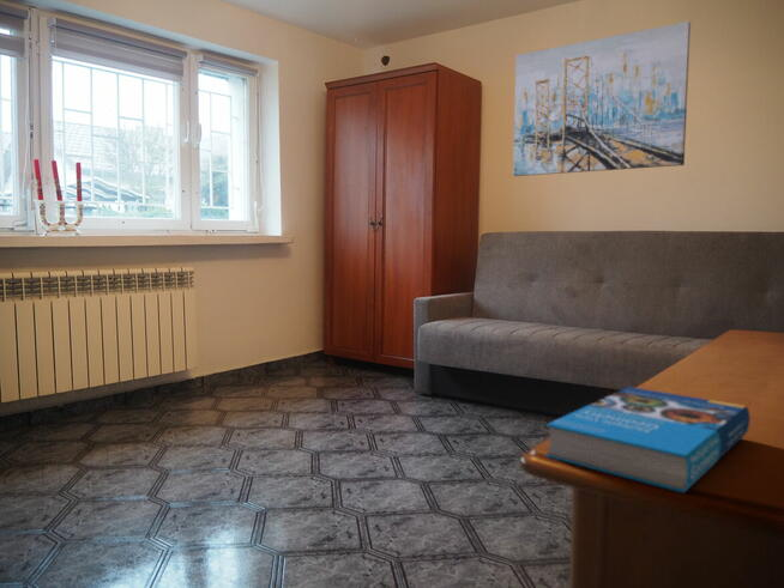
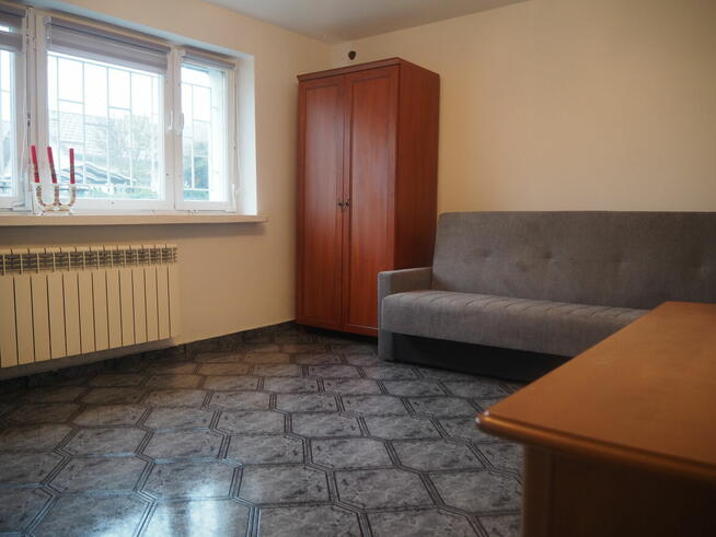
- book [544,386,752,493]
- wall art [512,20,692,177]
